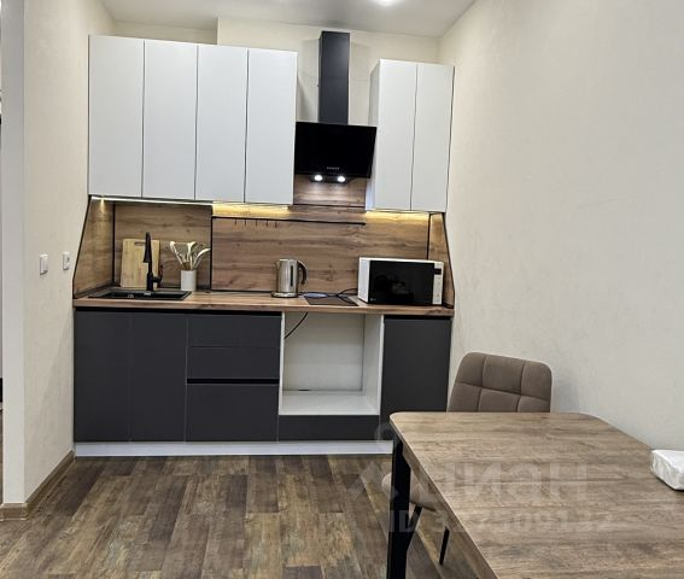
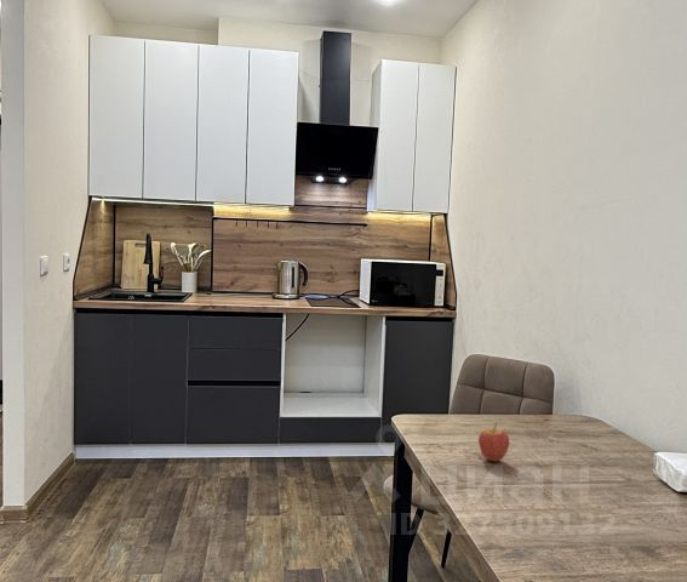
+ fruit [477,421,510,462]
